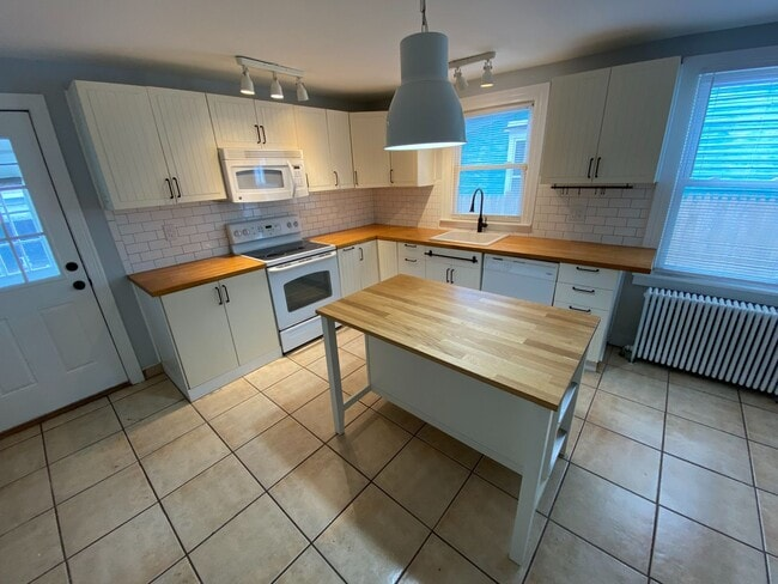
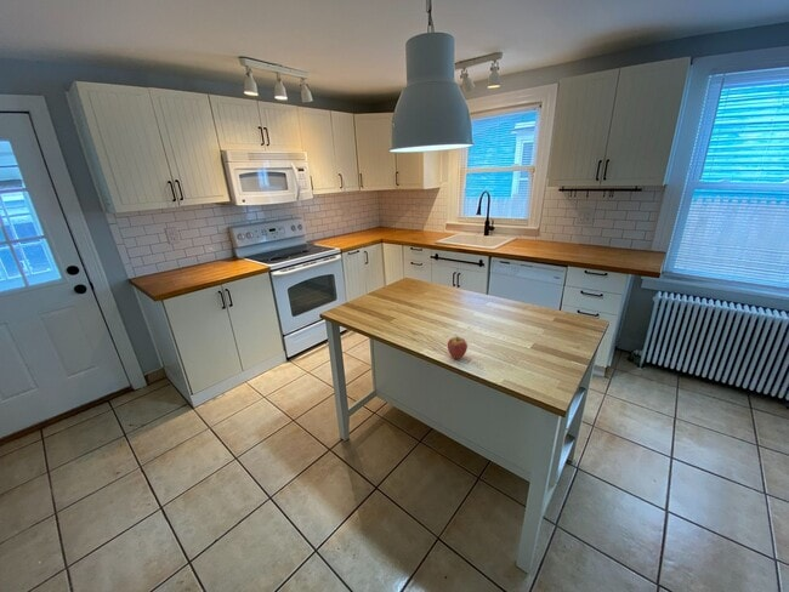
+ fruit [447,334,469,359]
